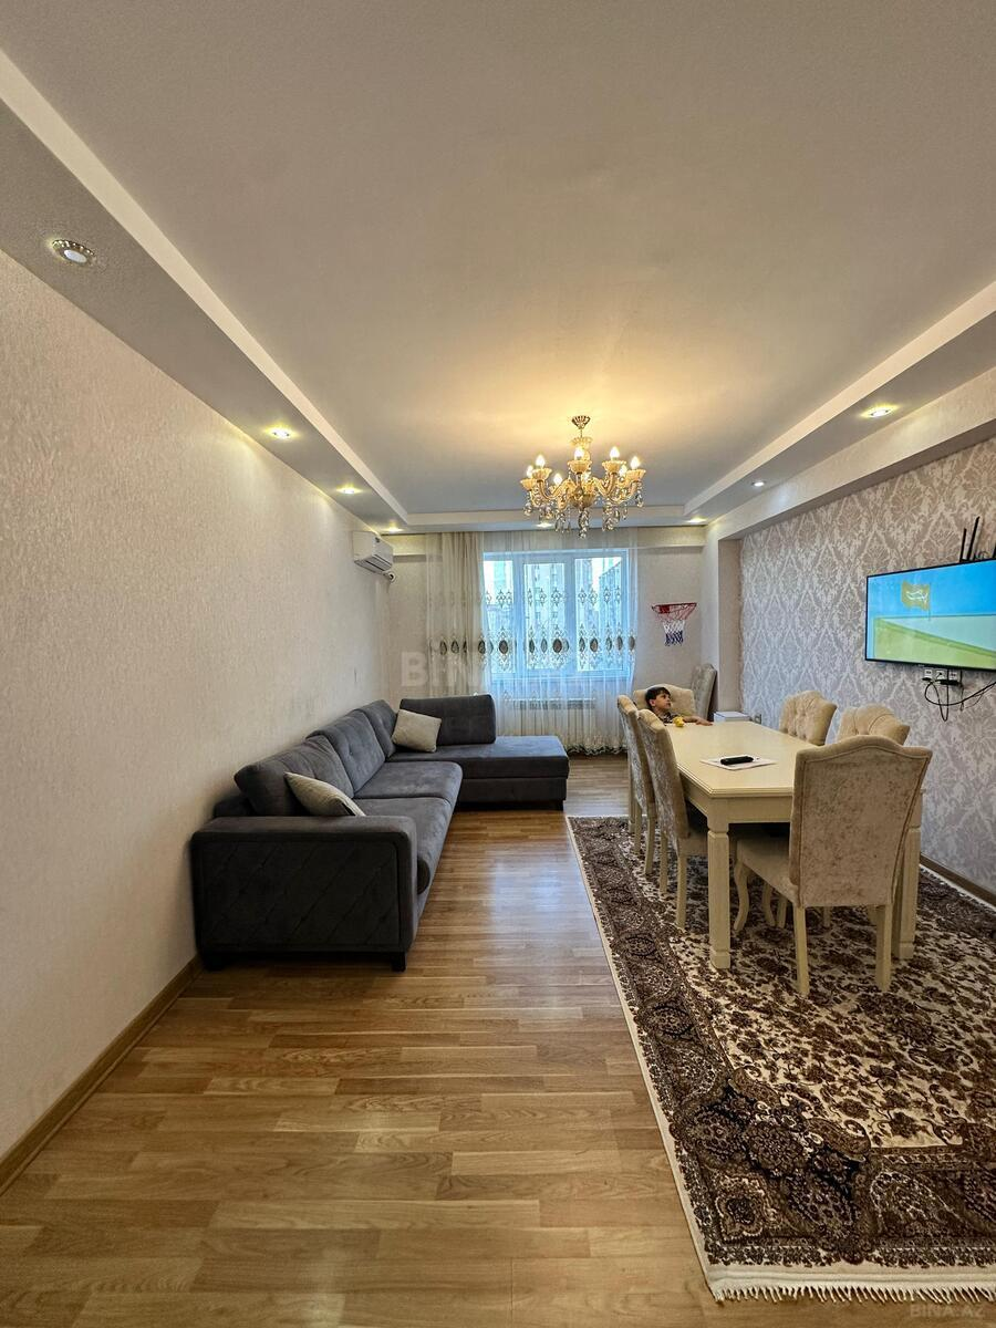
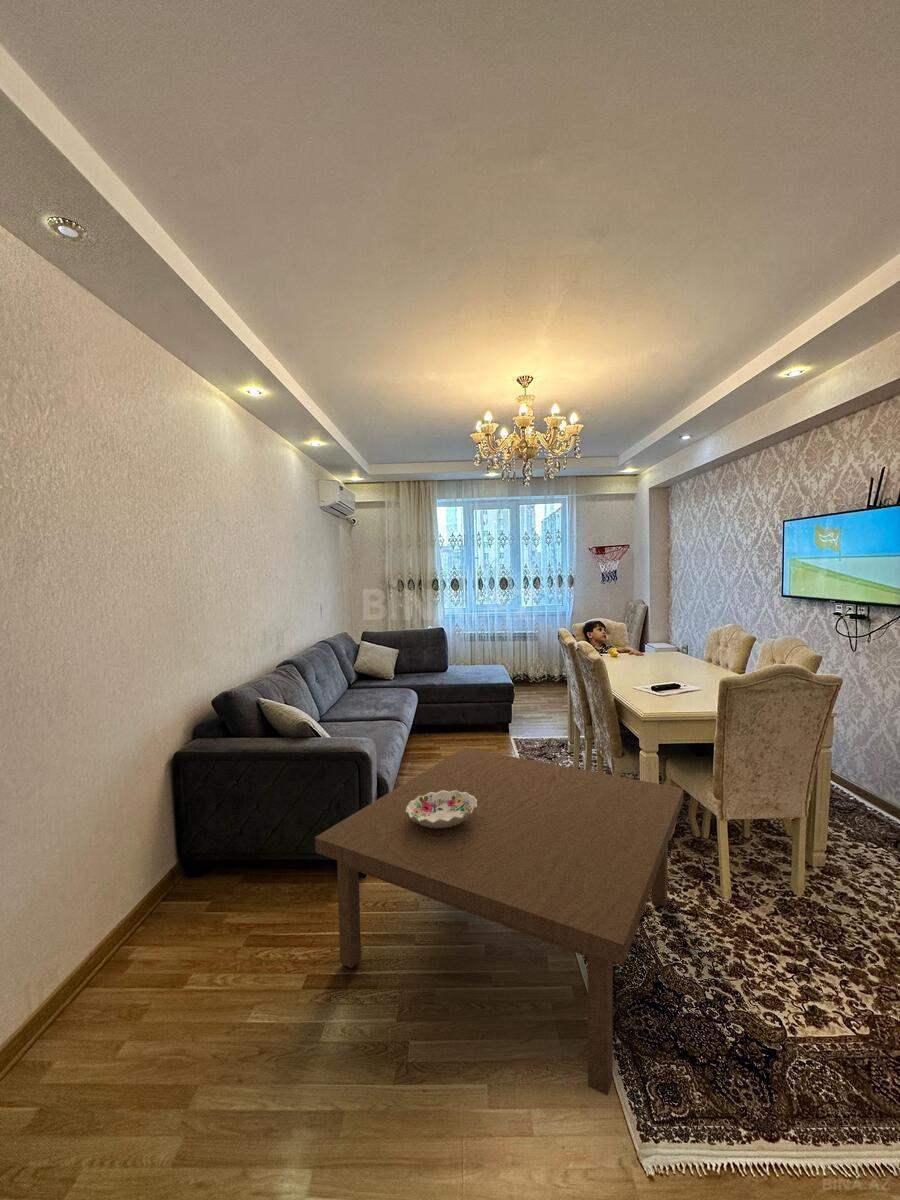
+ decorative bowl [406,790,477,828]
+ coffee table [314,747,685,1097]
